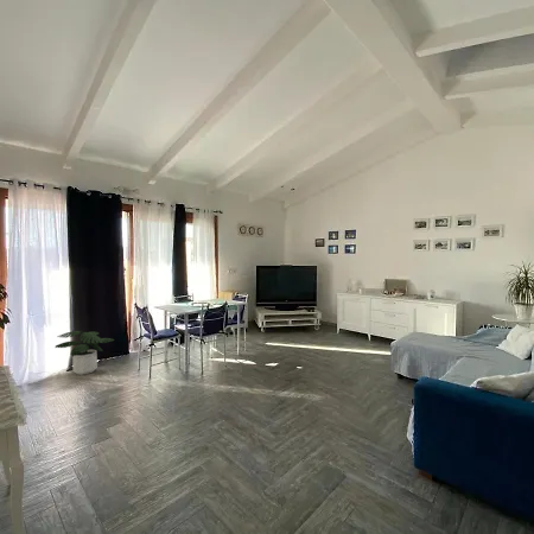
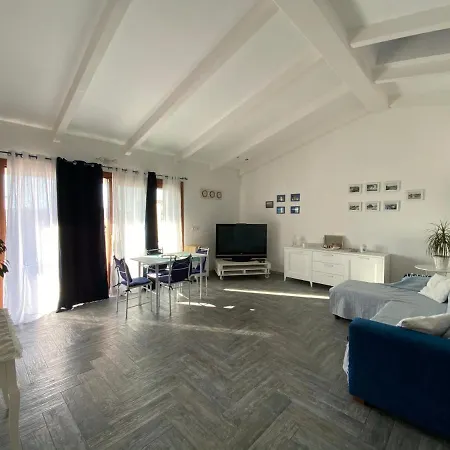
- potted plant [55,330,115,376]
